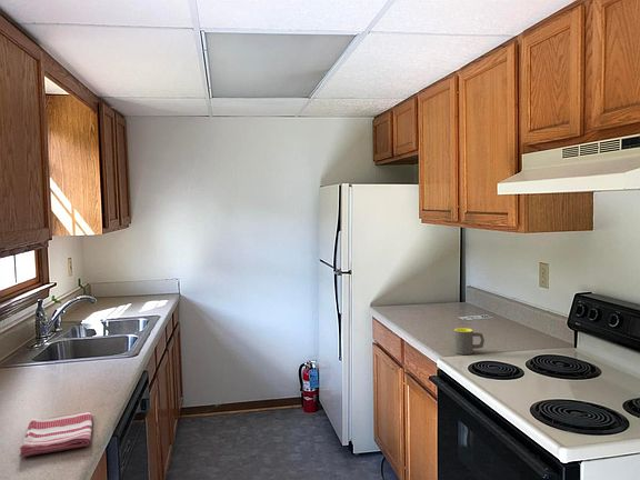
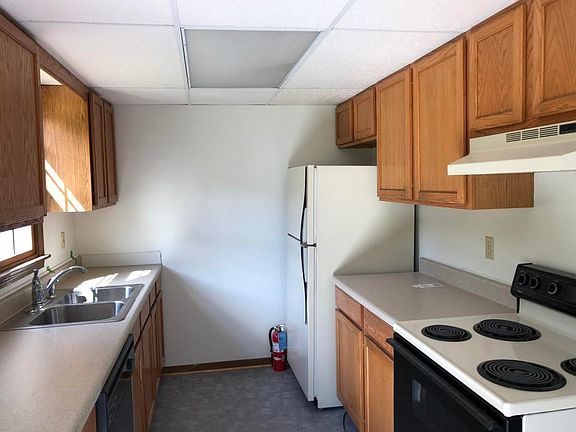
- dish towel [19,411,93,459]
- mug [453,327,486,356]
